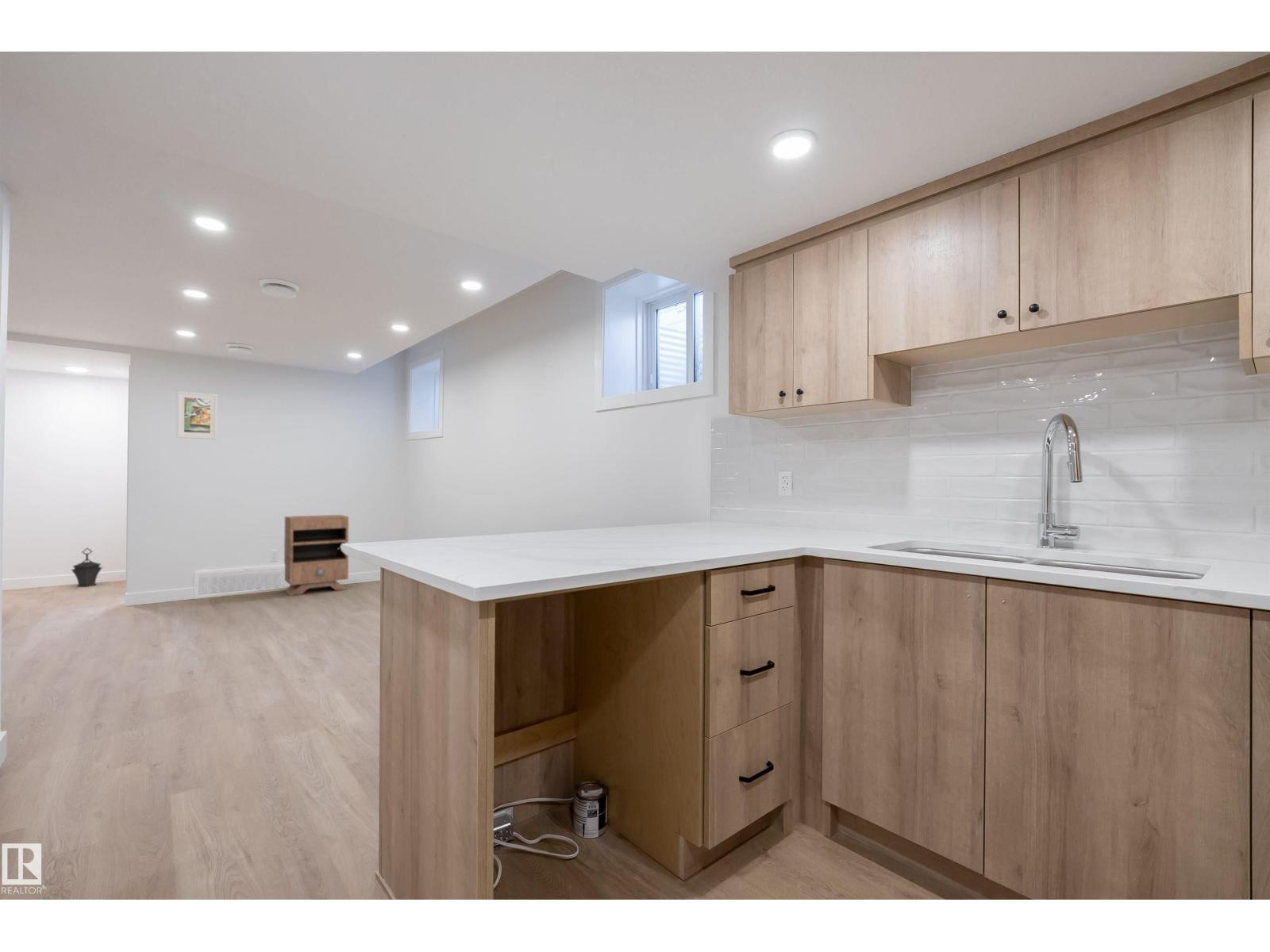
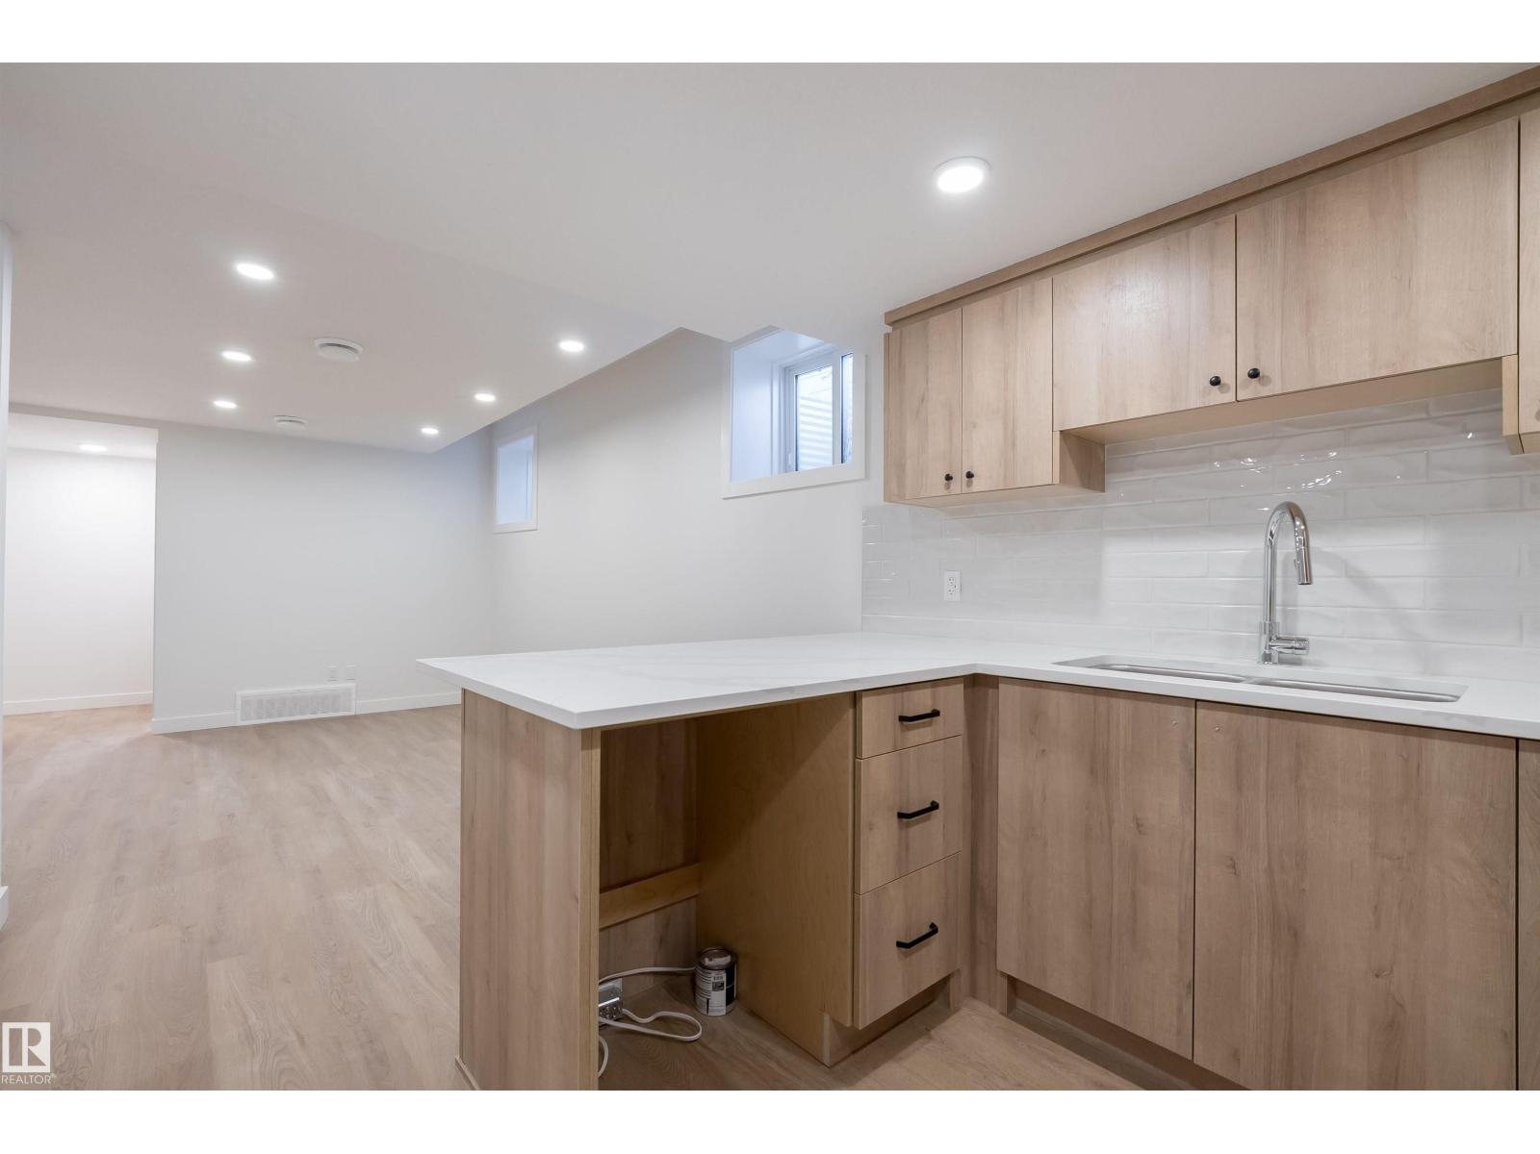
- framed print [175,390,218,440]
- nightstand [283,514,349,597]
- lantern [69,547,103,587]
